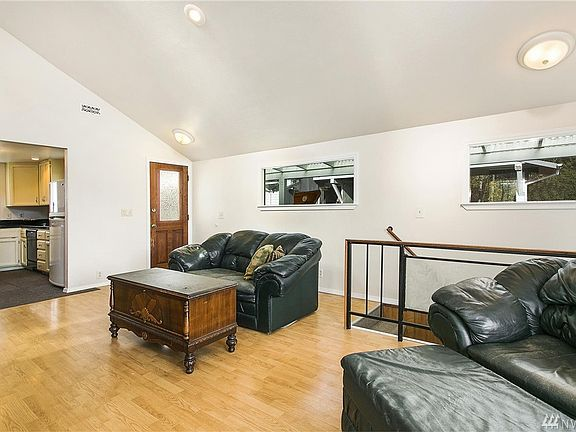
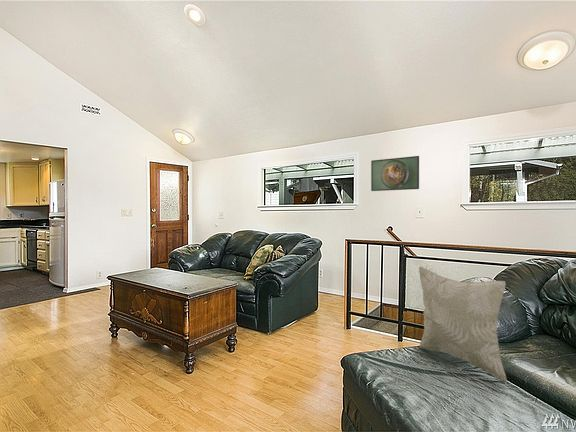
+ decorative pillow [418,266,508,384]
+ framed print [370,155,420,192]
